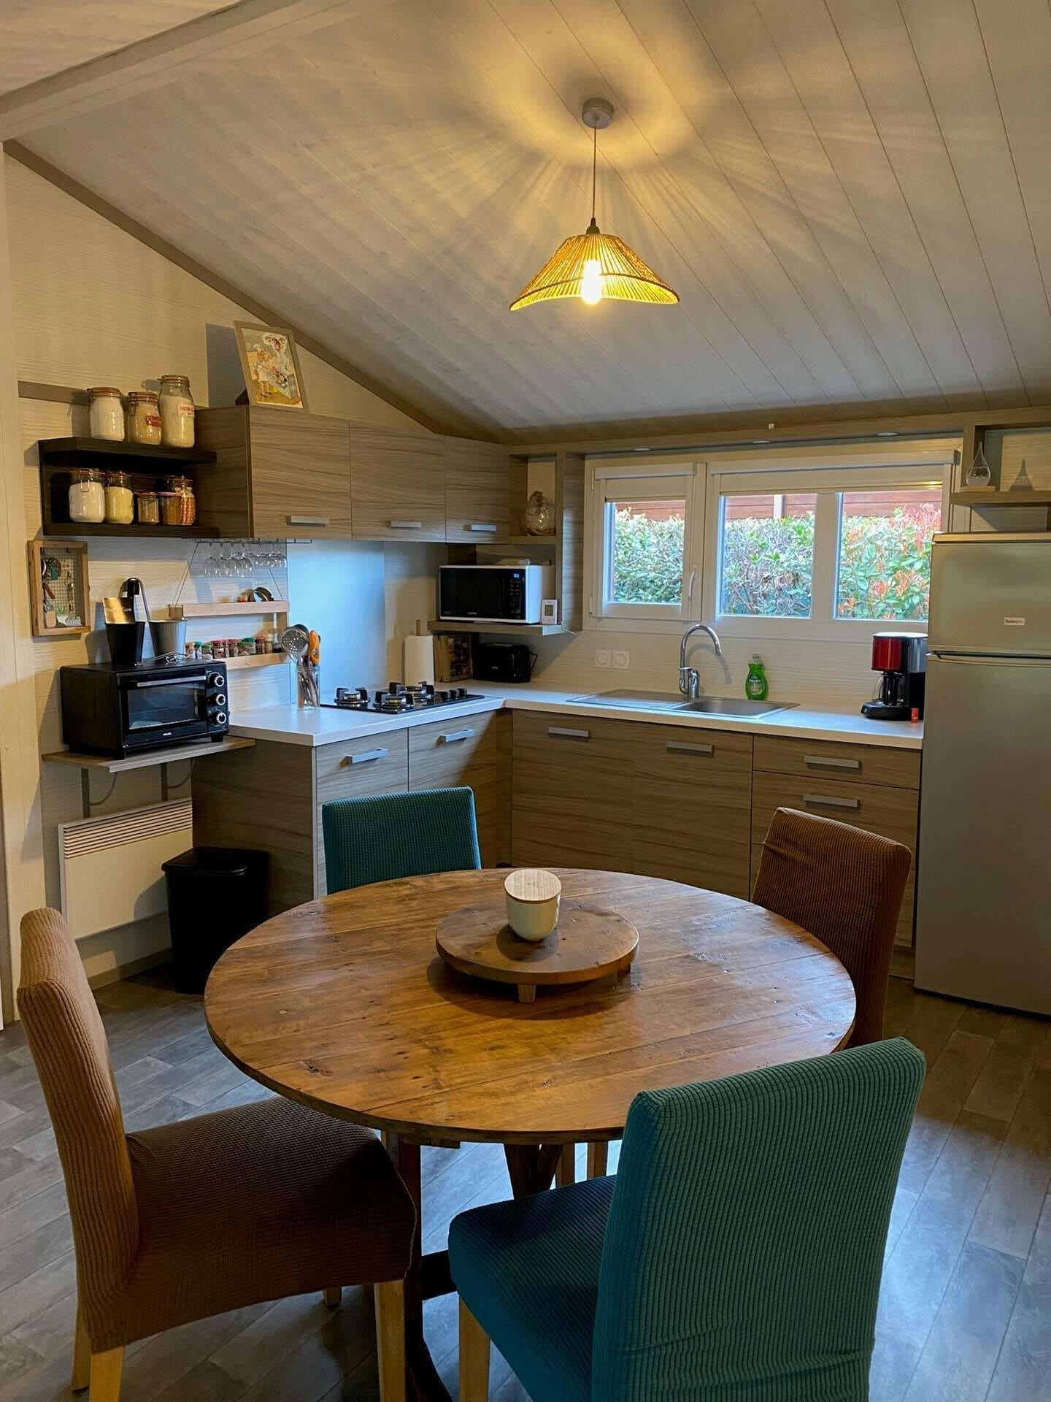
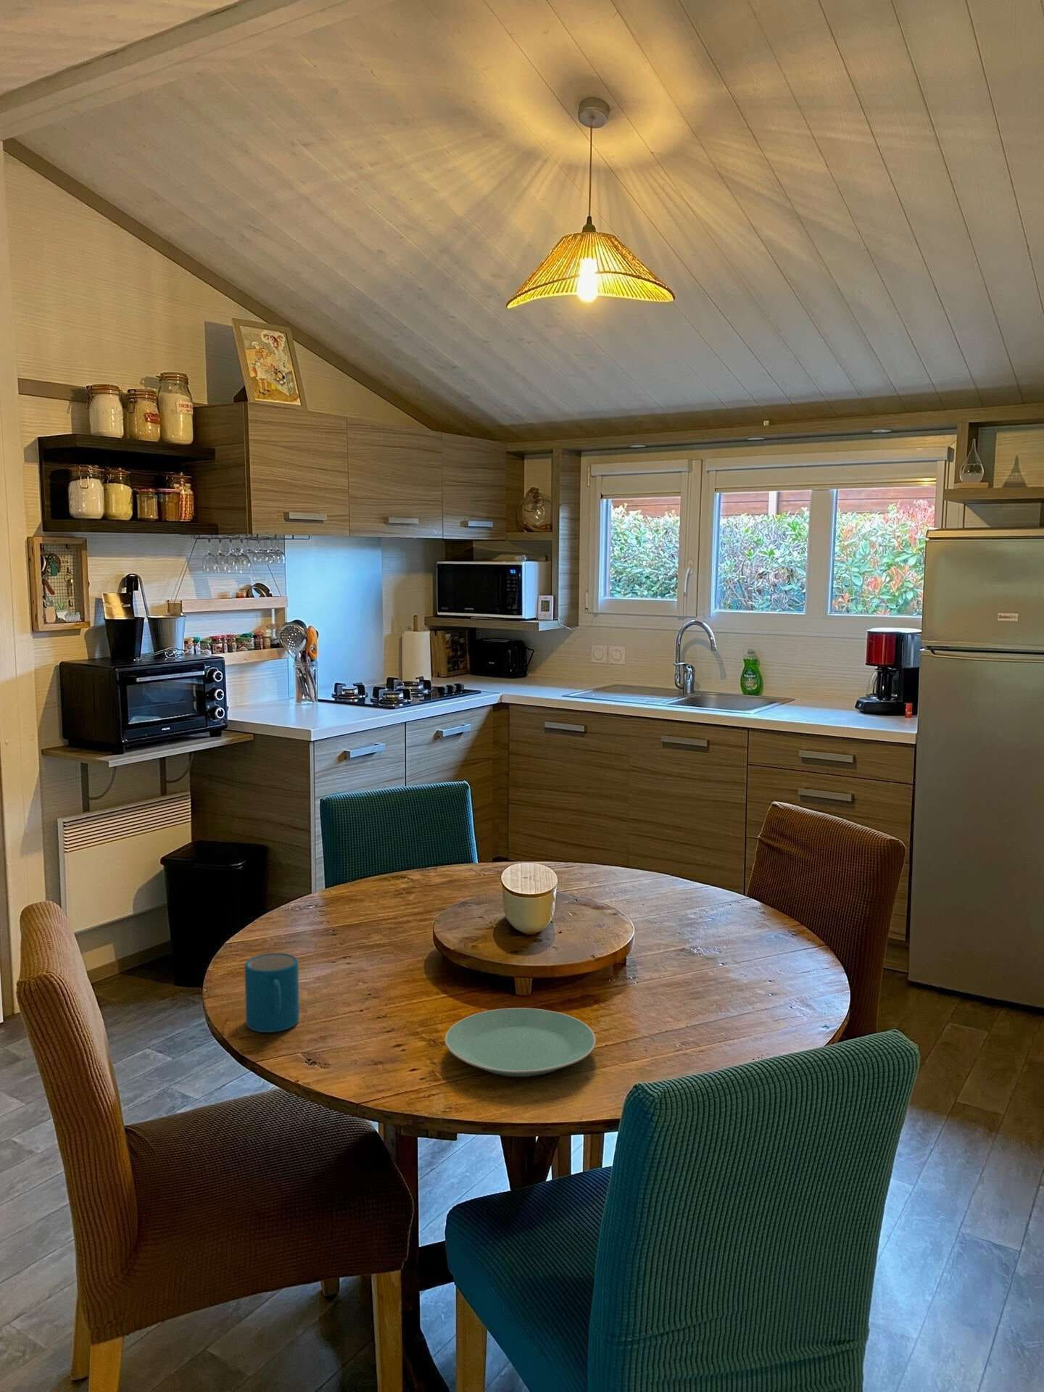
+ plate [444,1007,597,1077]
+ mug [243,951,300,1034]
